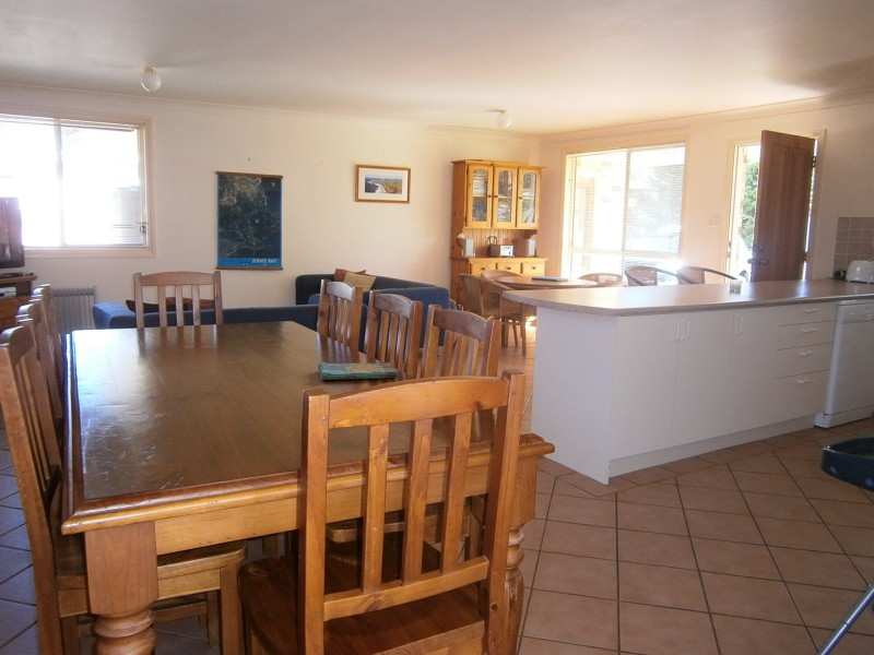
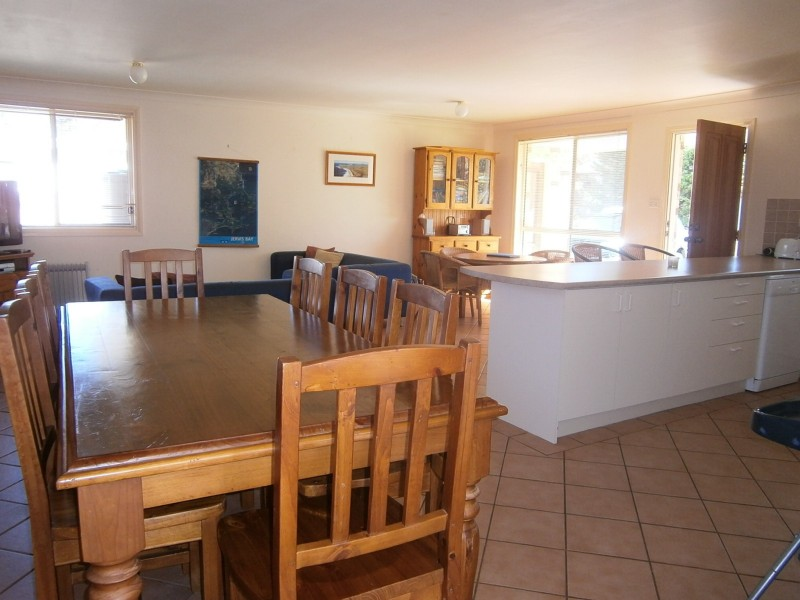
- dish towel [317,361,399,381]
